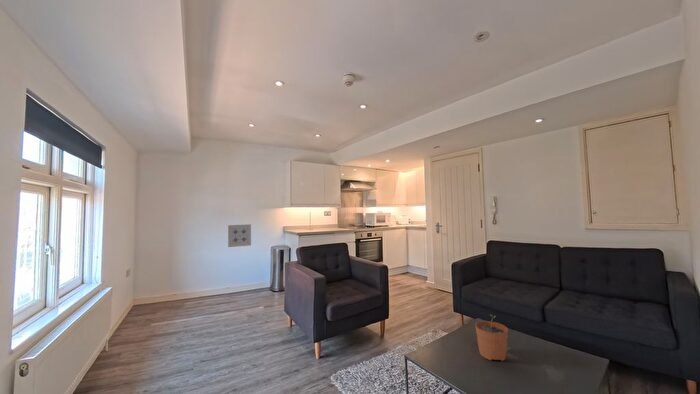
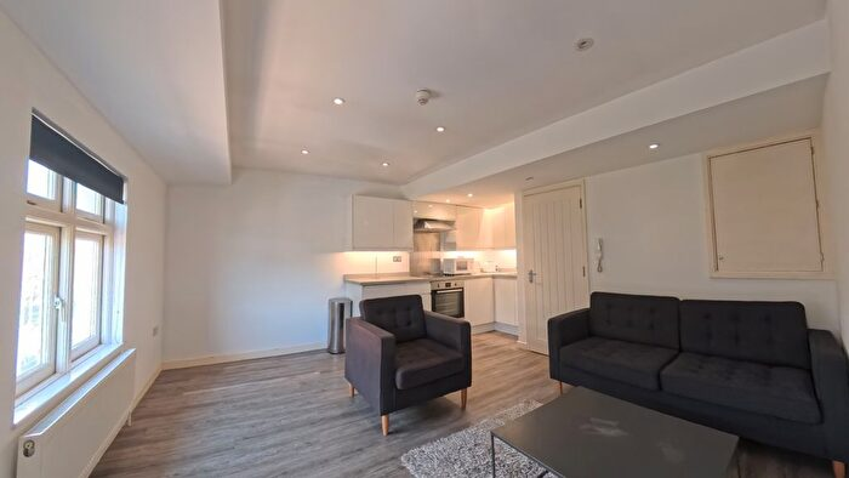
- wall art [227,223,252,248]
- plant pot [474,314,509,362]
